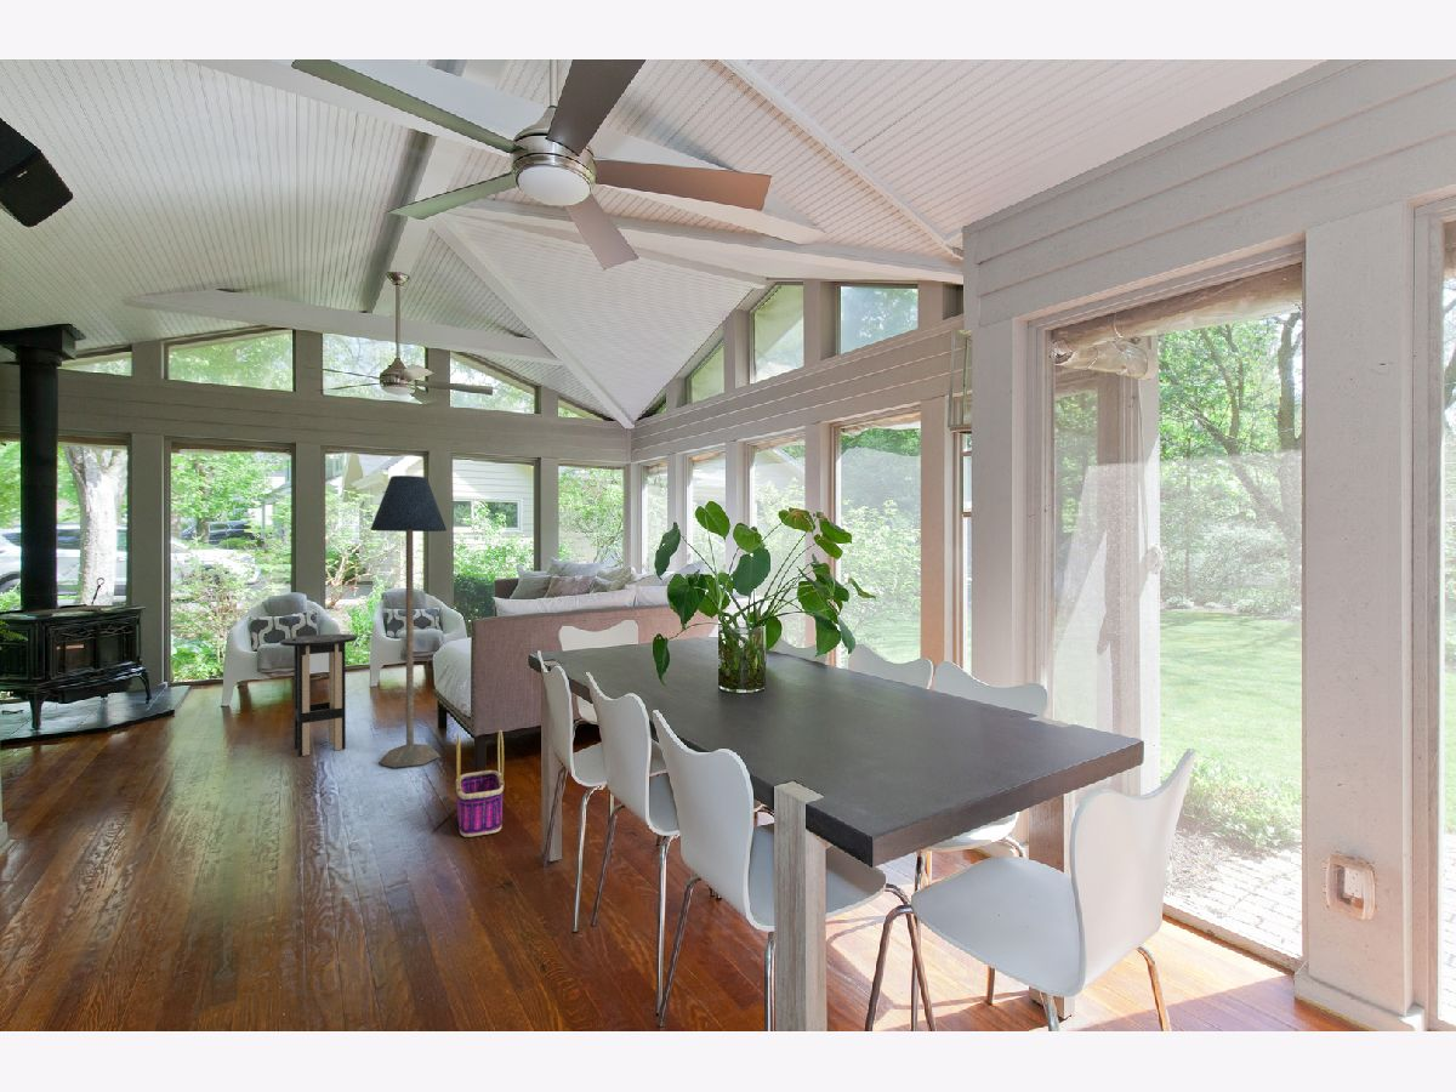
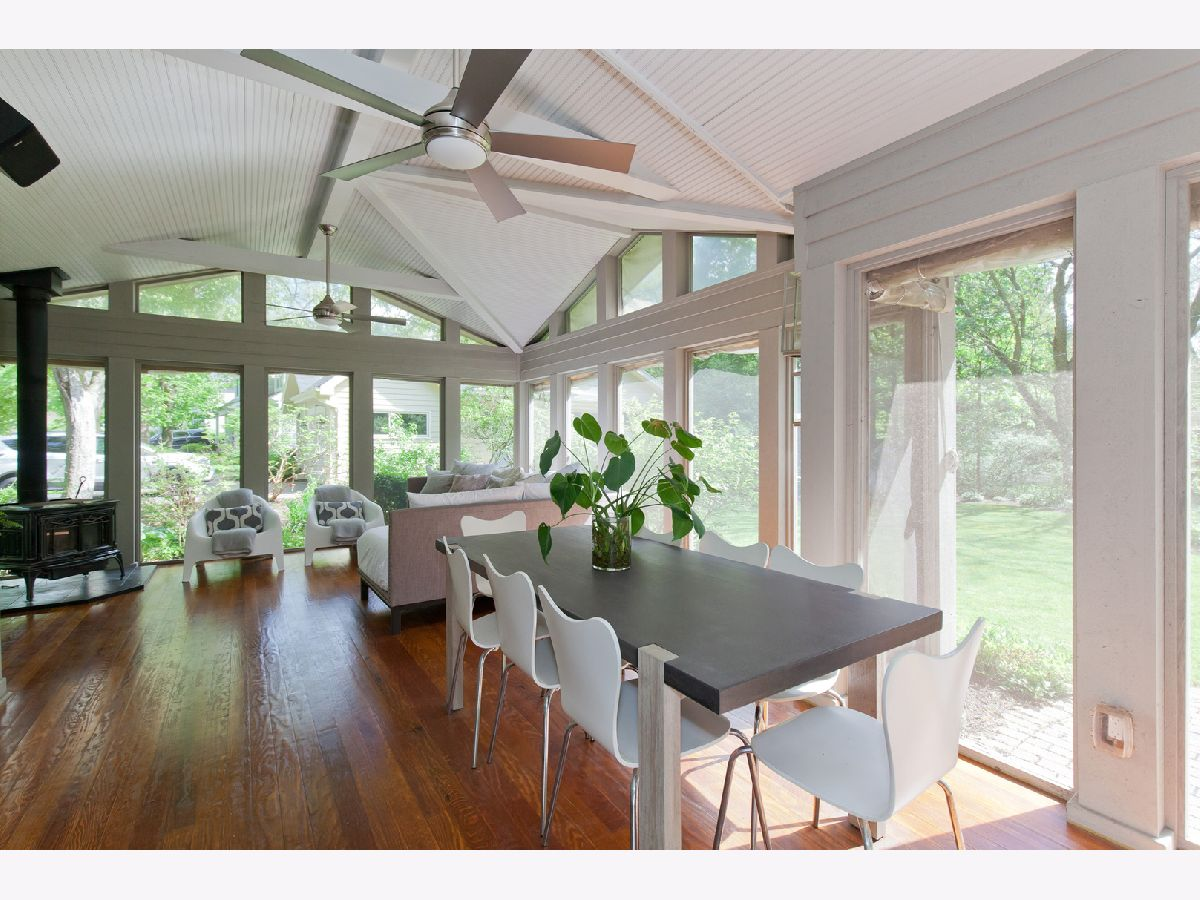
- floor lamp [369,474,448,769]
- bar stool [279,633,358,757]
- basket [455,729,506,838]
